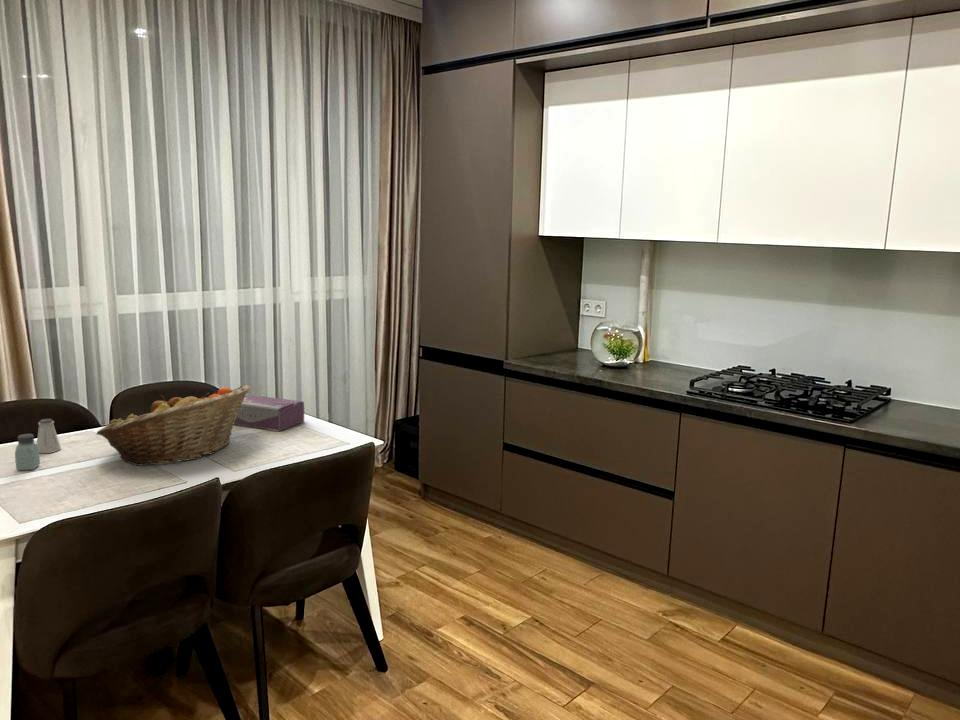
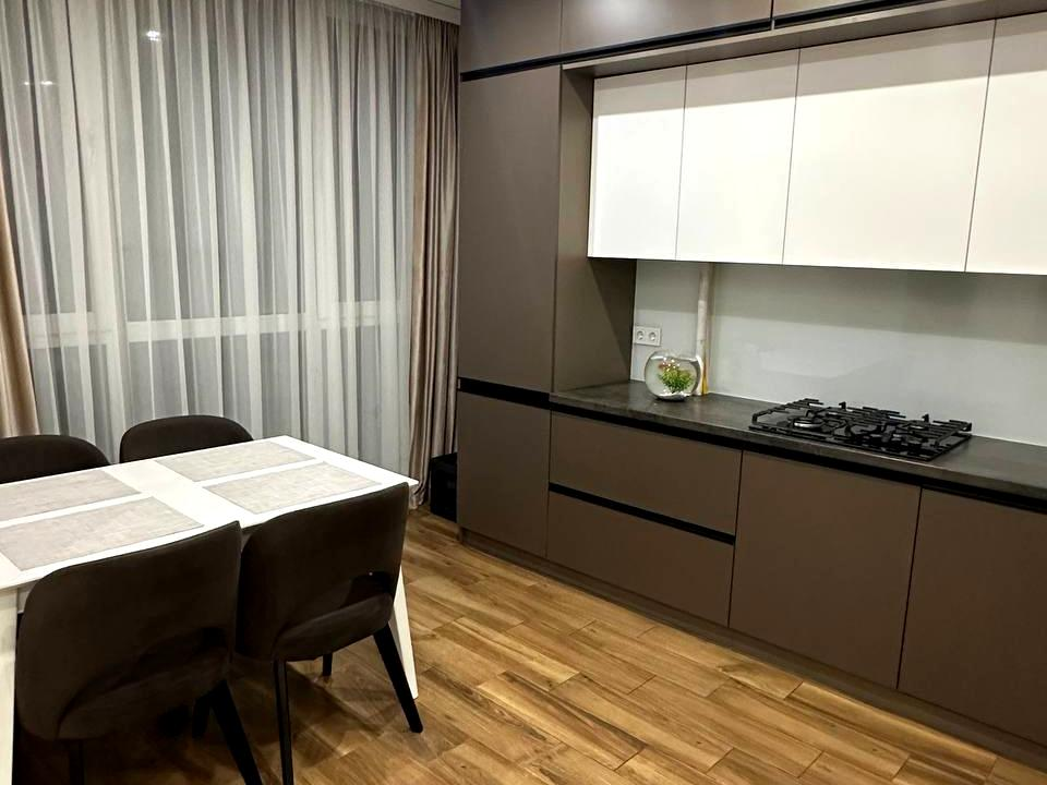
- tissue box [233,393,305,432]
- saltshaker [14,433,41,471]
- saltshaker [36,418,62,454]
- fruit basket [95,384,252,467]
